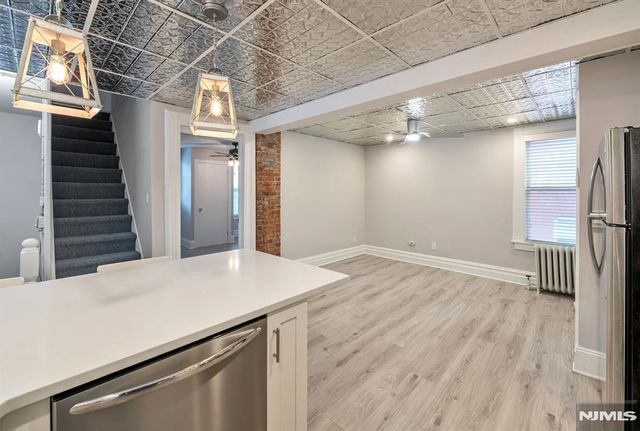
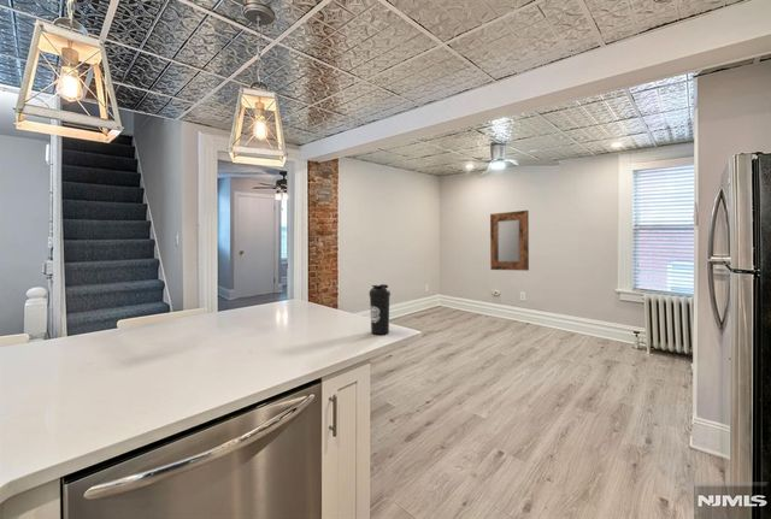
+ water bottle [369,283,392,336]
+ home mirror [489,210,530,272]
